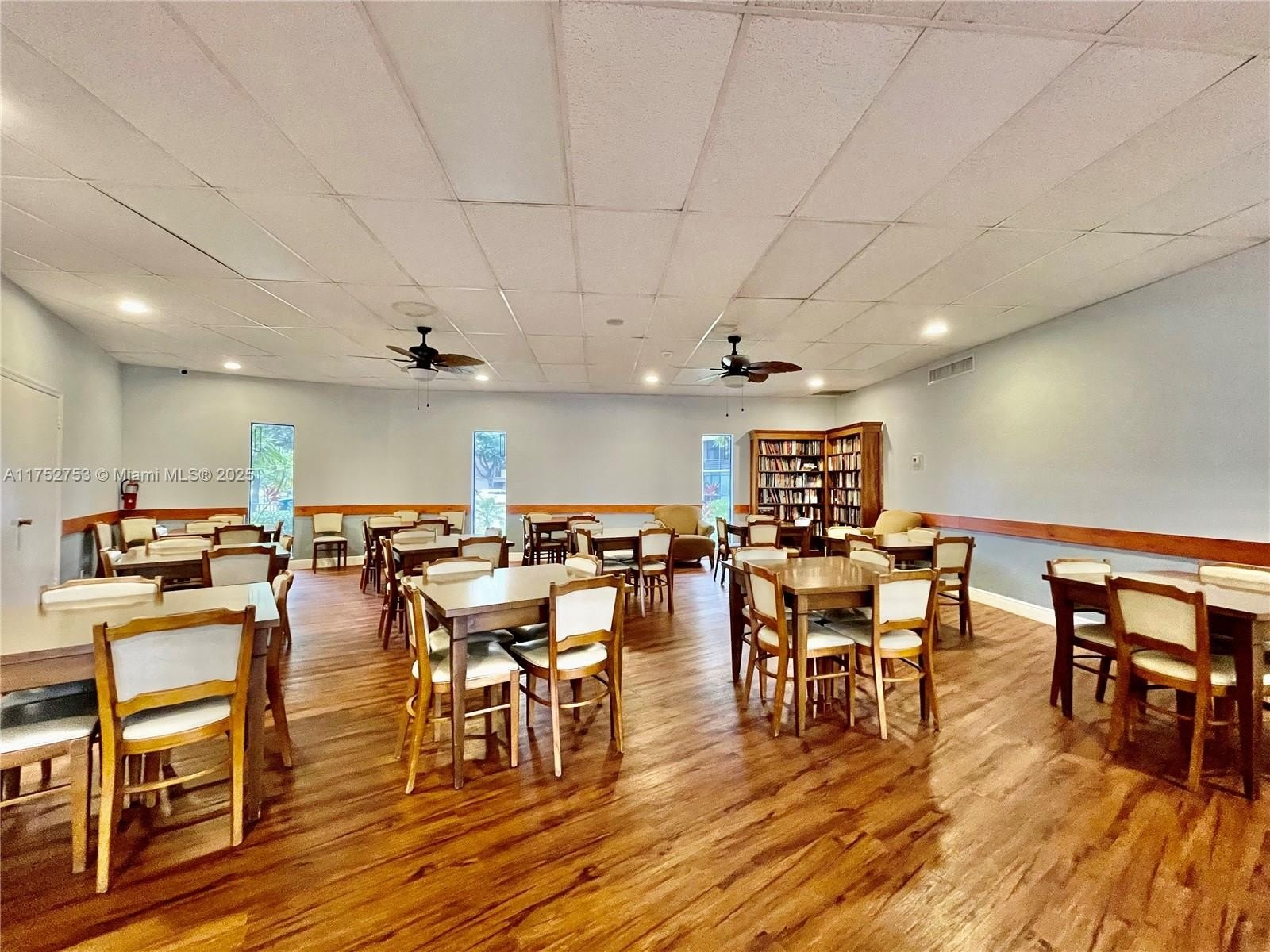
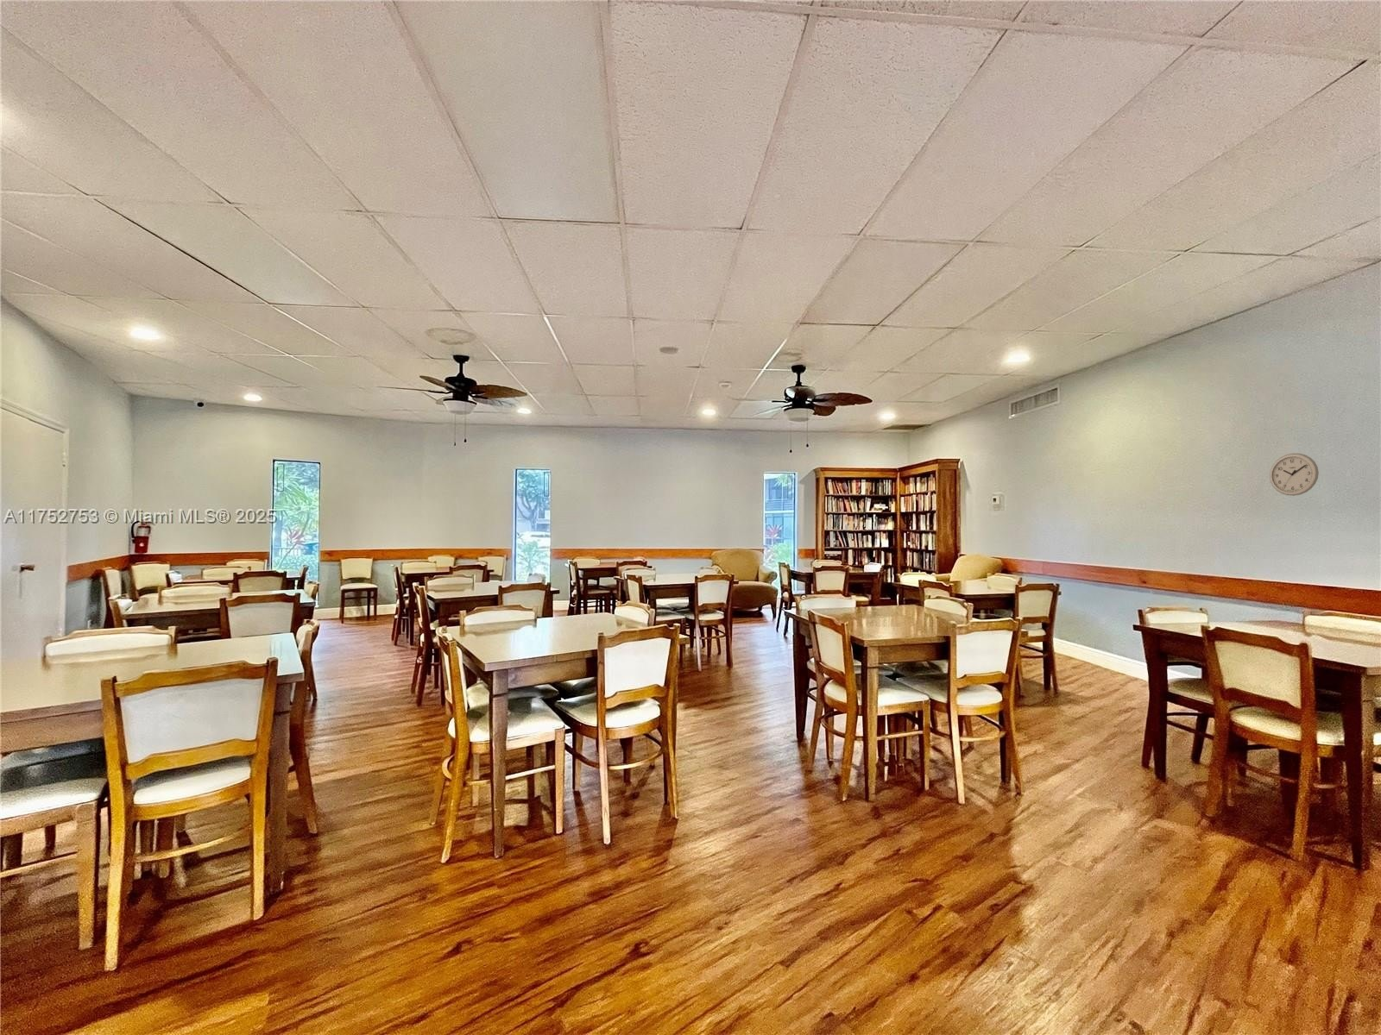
+ wall clock [1269,453,1320,497]
